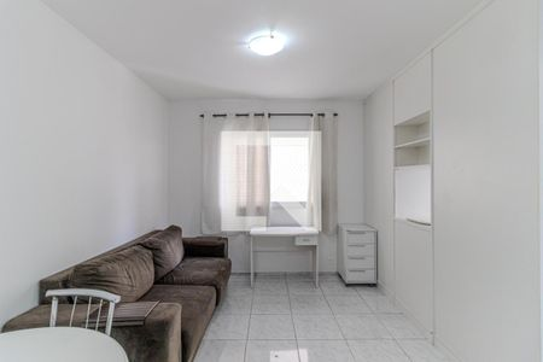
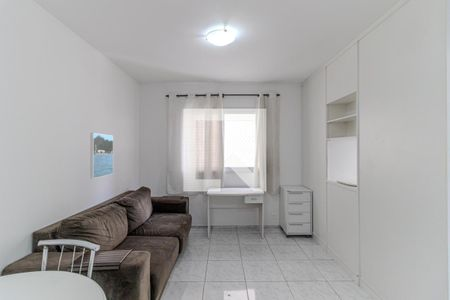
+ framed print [90,132,114,180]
